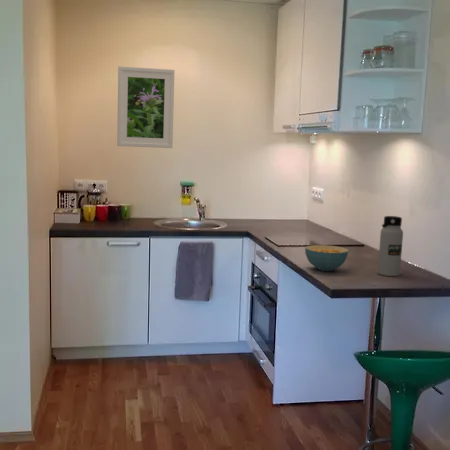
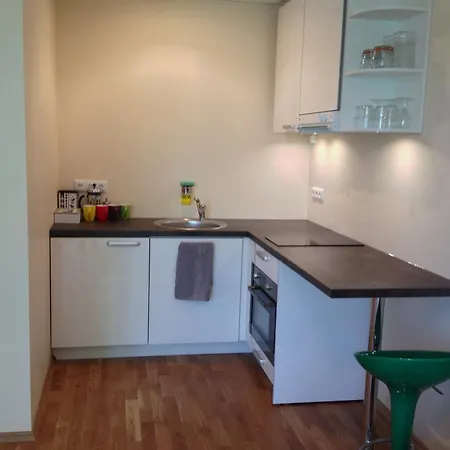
- water bottle [377,215,404,277]
- cereal bowl [304,244,349,272]
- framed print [116,65,175,149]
